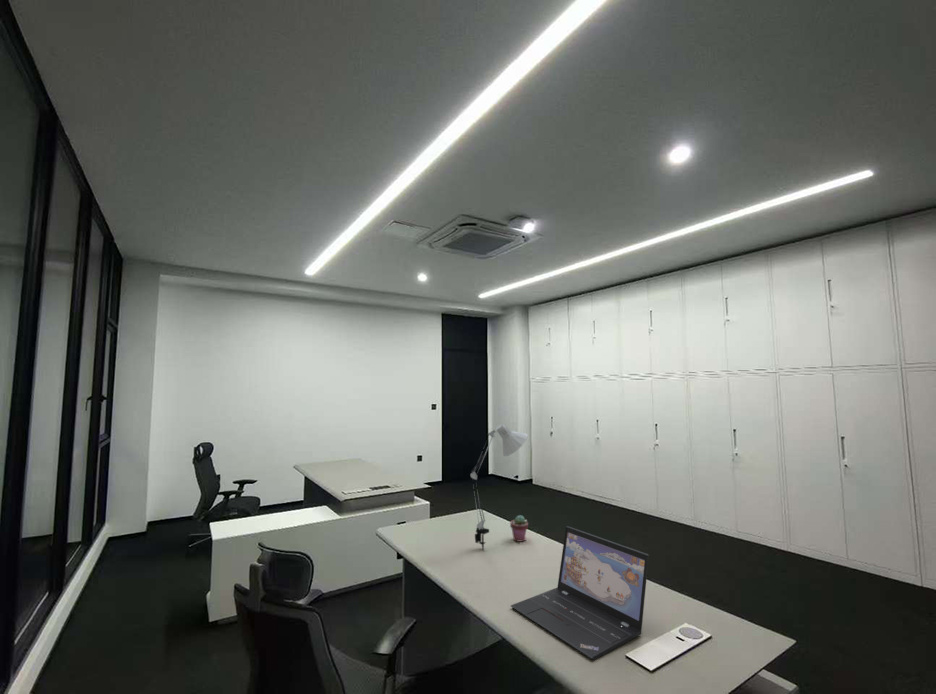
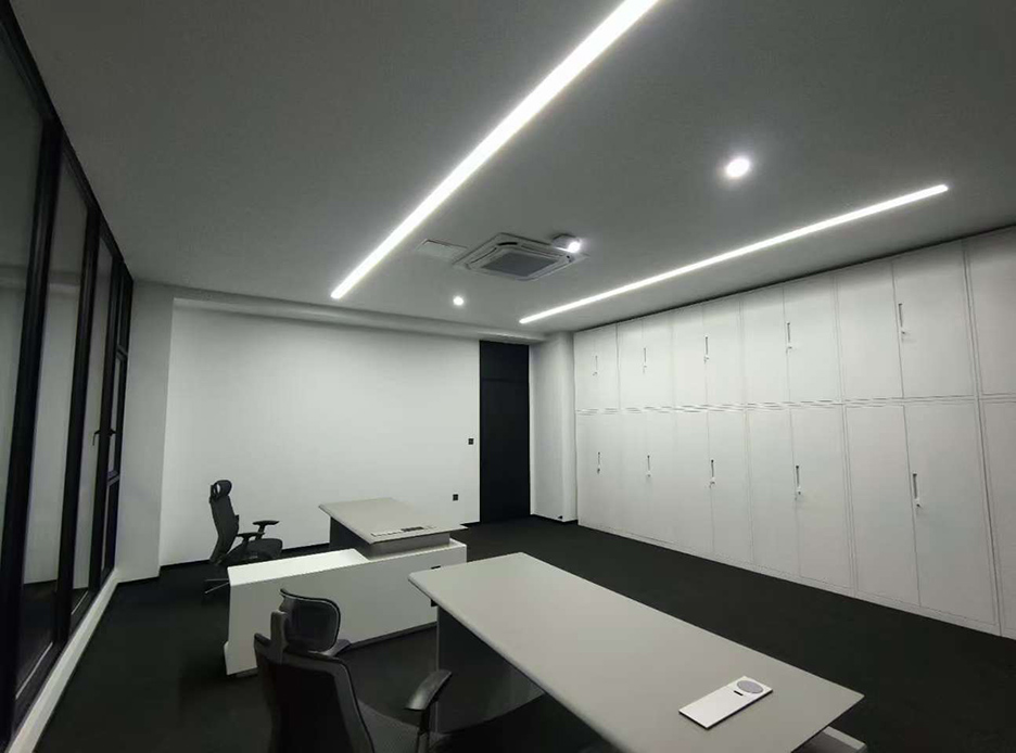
- laptop [510,525,650,661]
- desk lamp [469,422,529,551]
- potted succulent [509,514,529,542]
